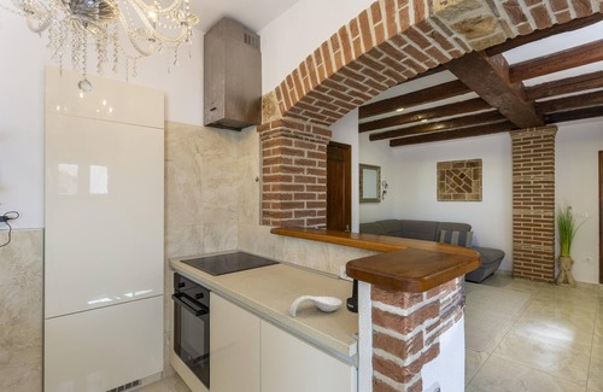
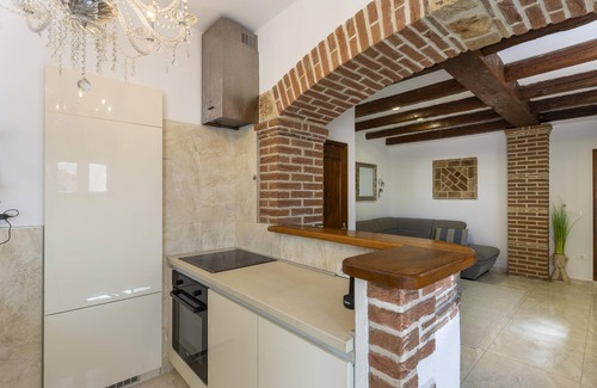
- spoon rest [288,294,343,318]
